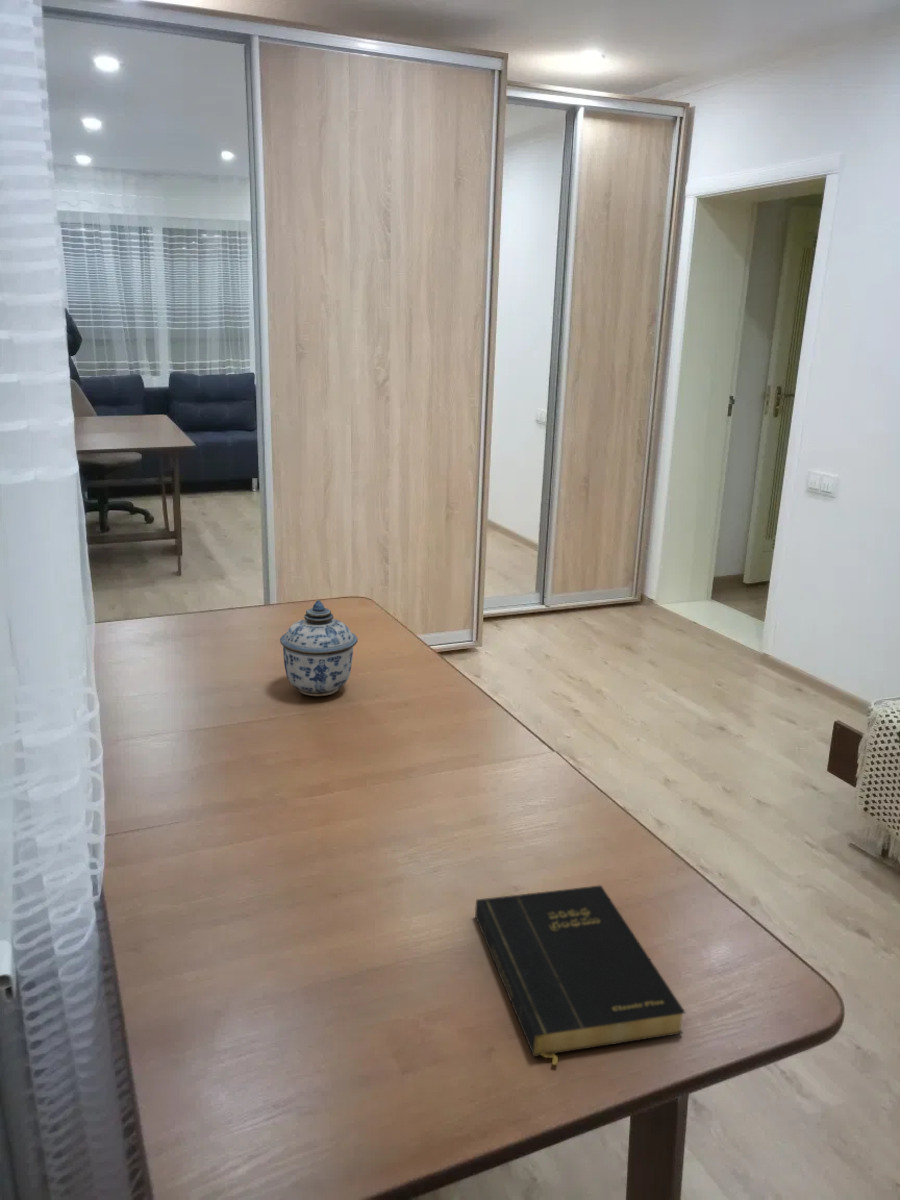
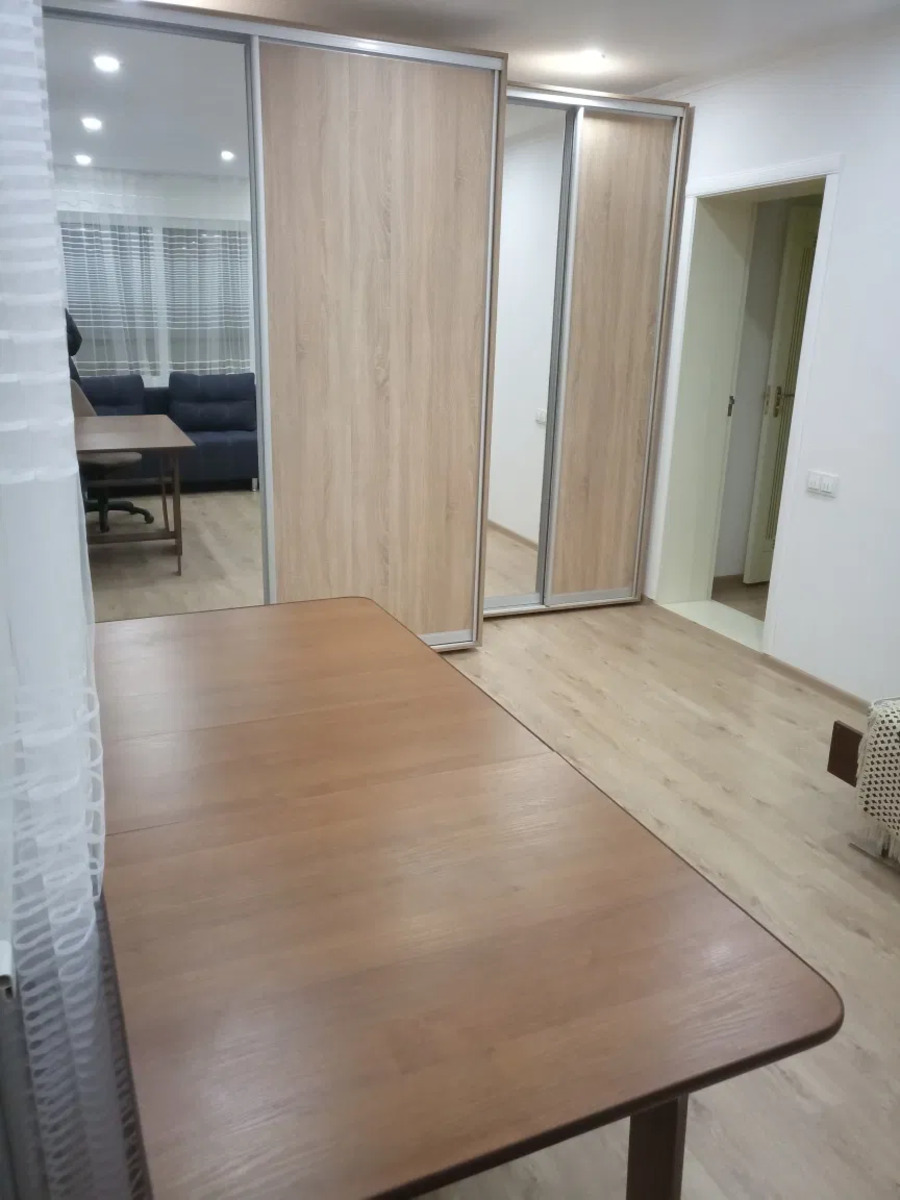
- lidded jar [279,599,359,697]
- book [474,884,686,1066]
